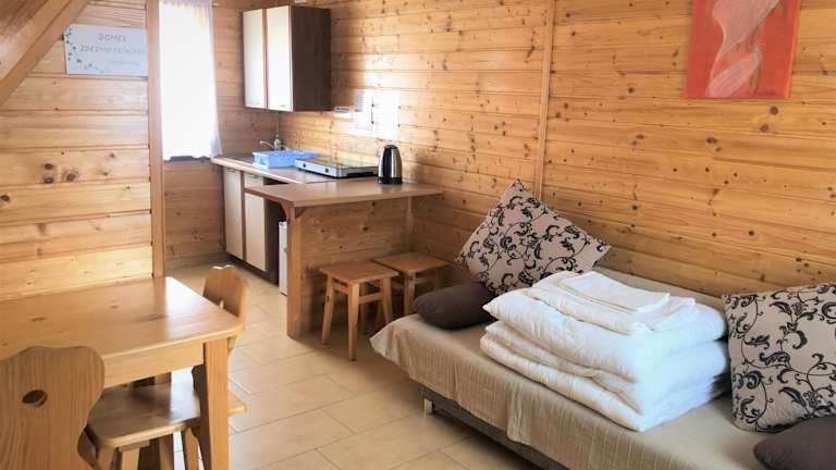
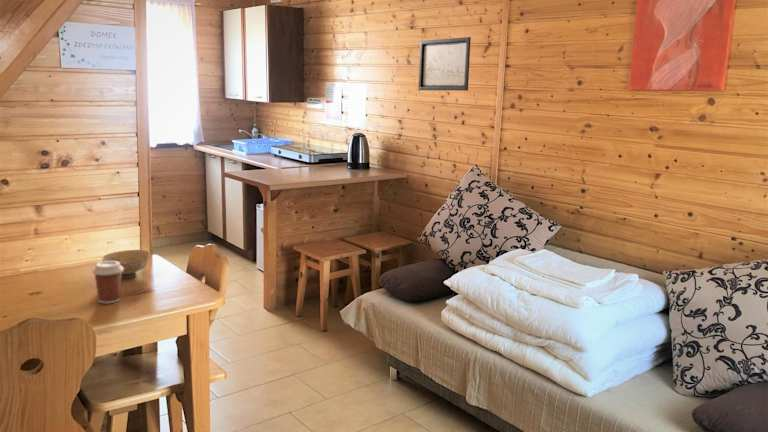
+ coffee cup [91,261,124,305]
+ wall art [417,36,472,92]
+ bowl [101,249,151,279]
